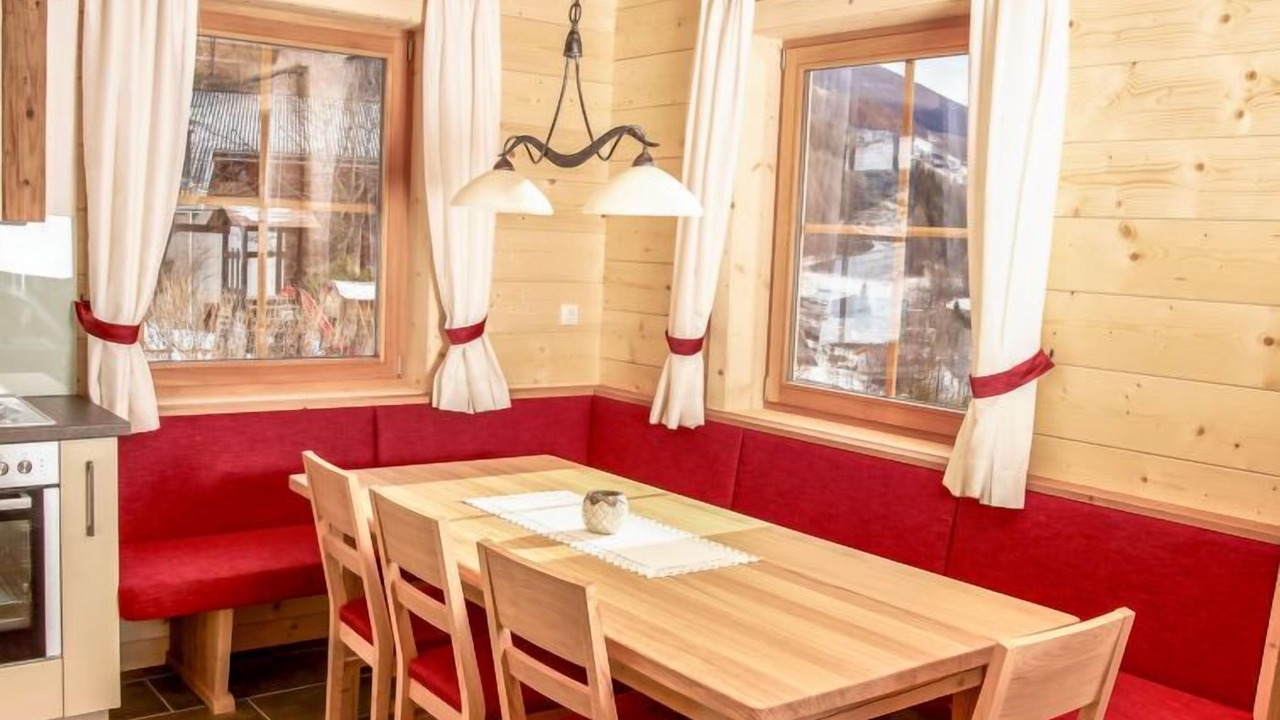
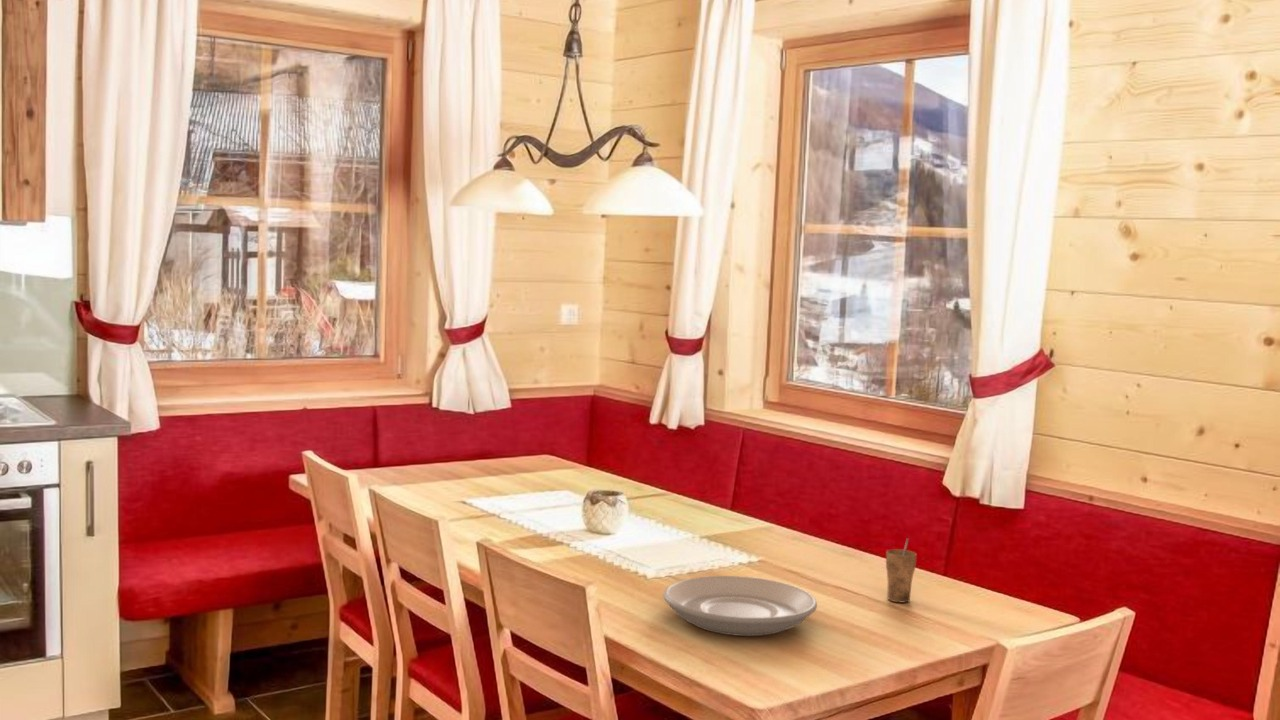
+ cup [885,537,918,603]
+ plate [662,575,818,637]
